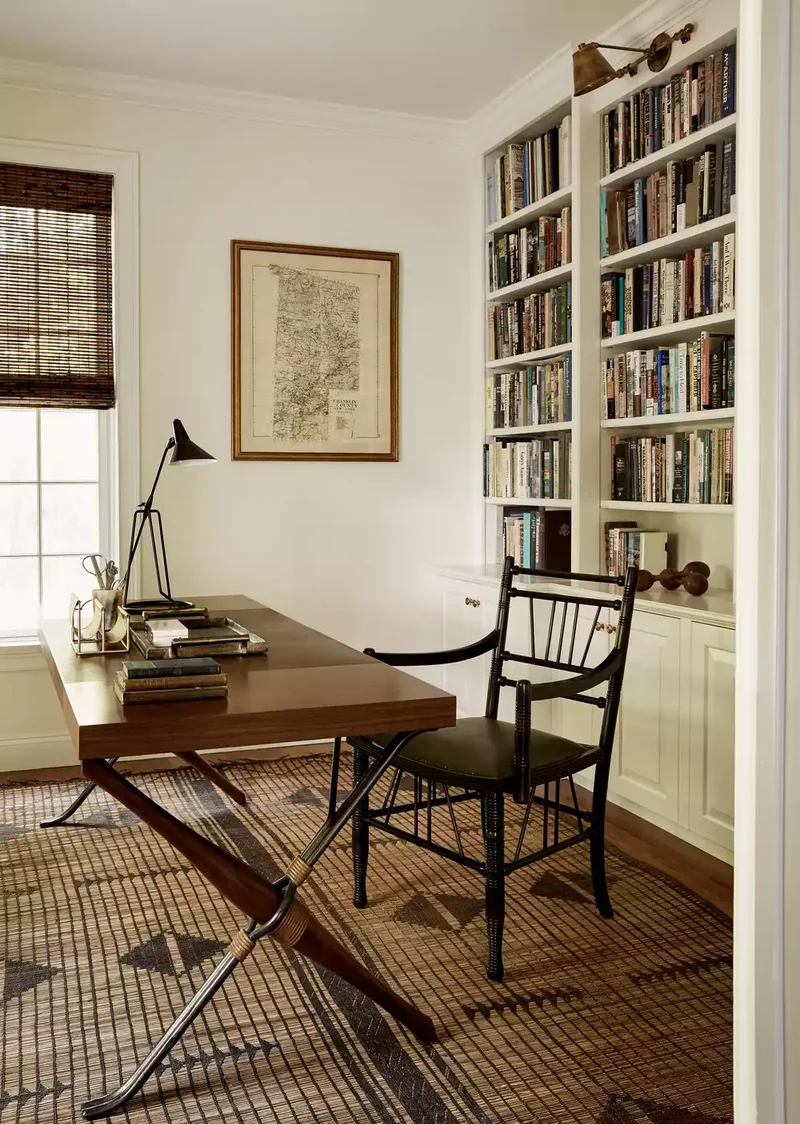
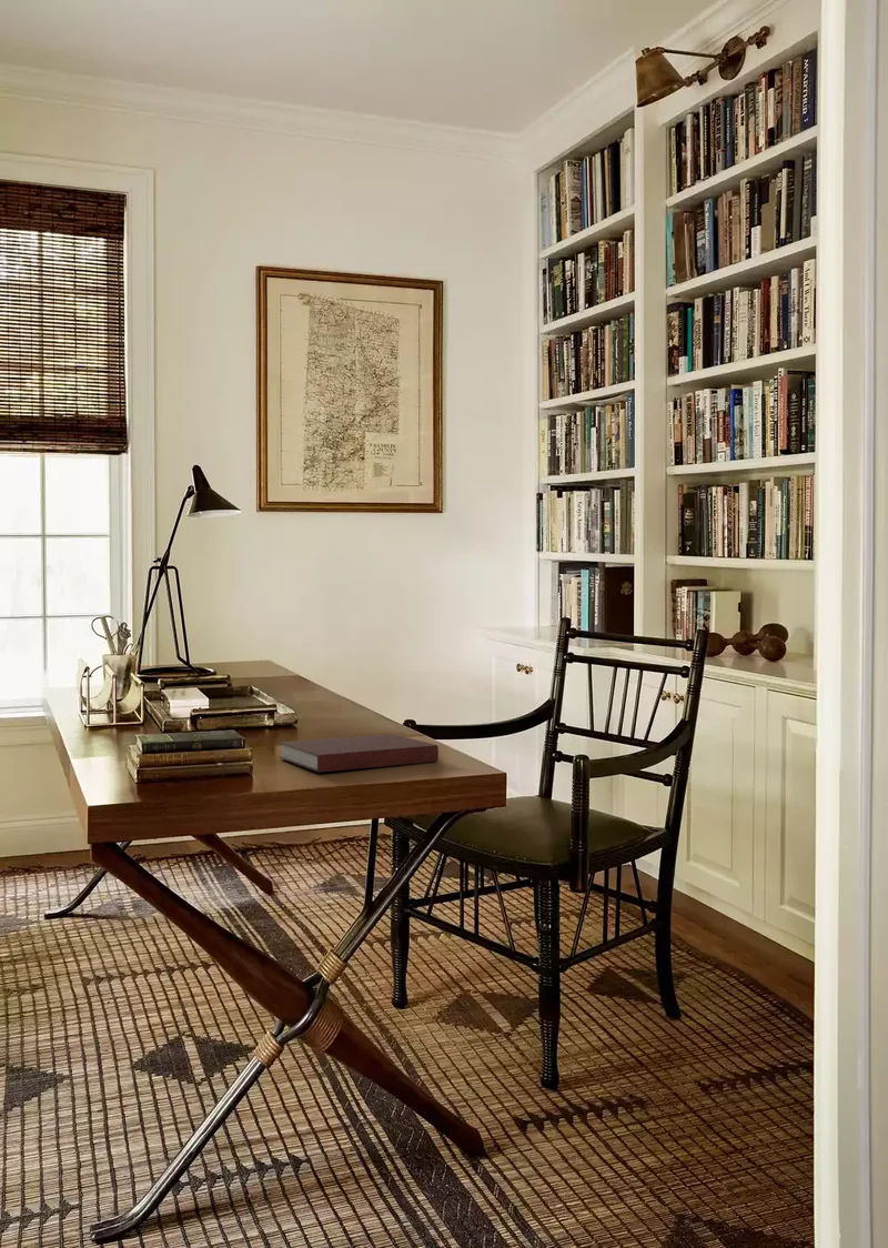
+ notebook [278,733,440,774]
